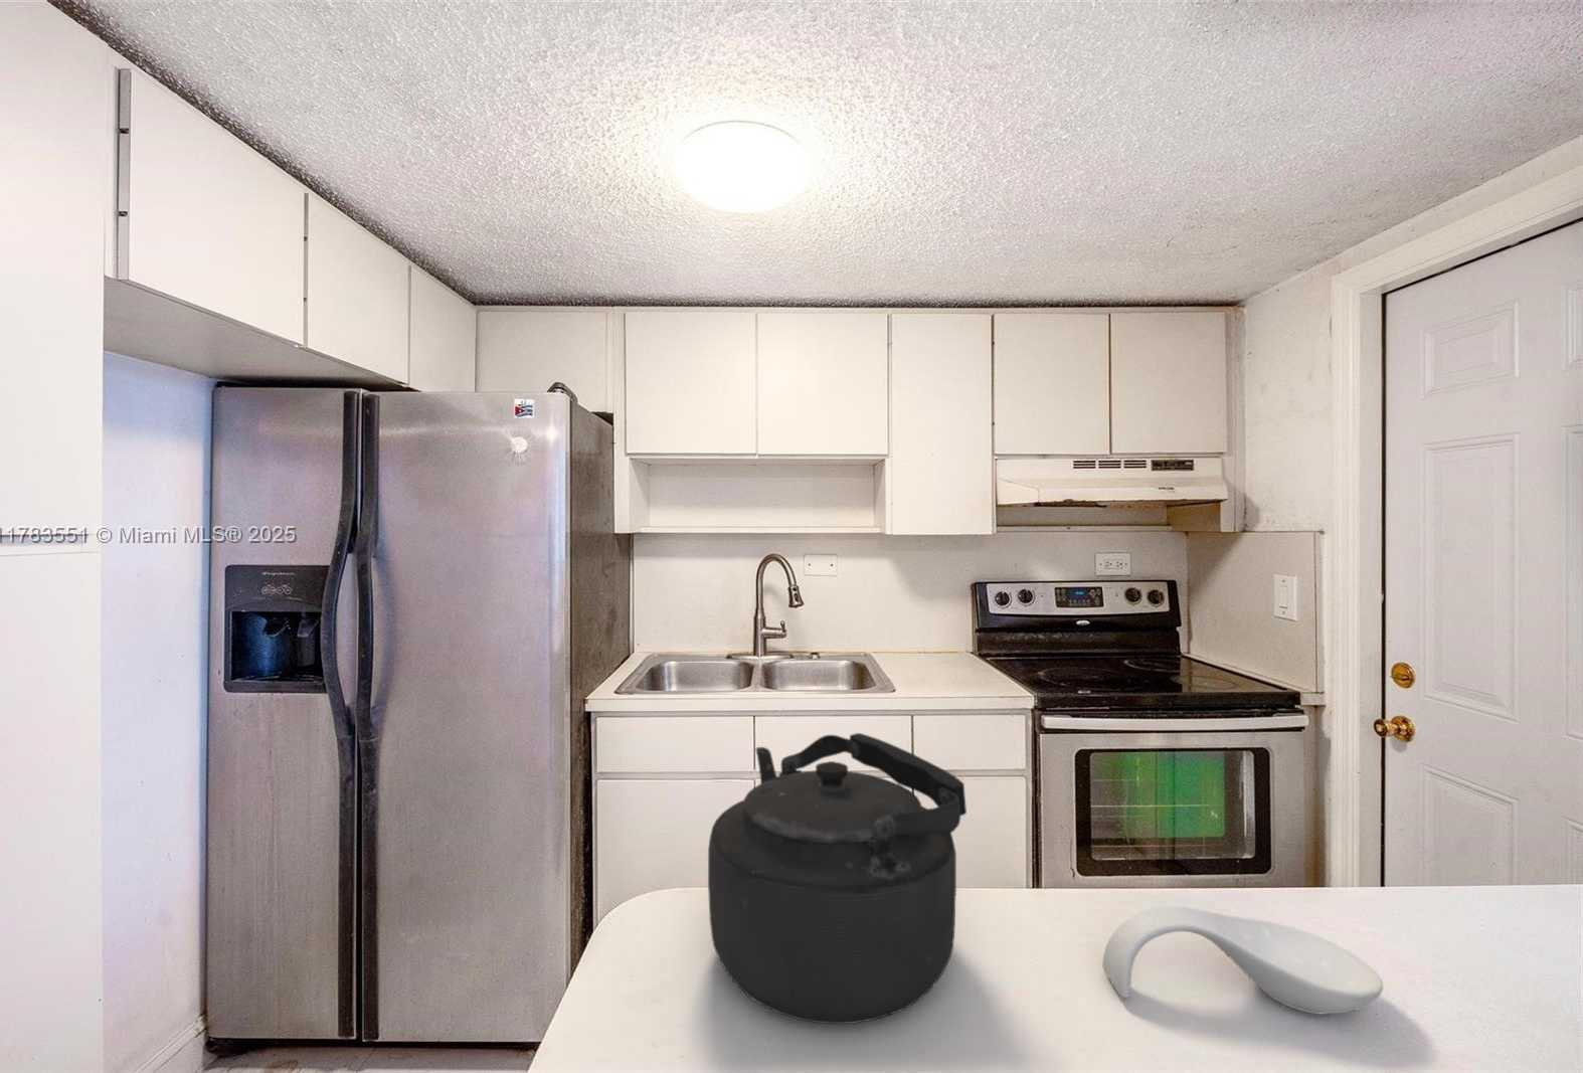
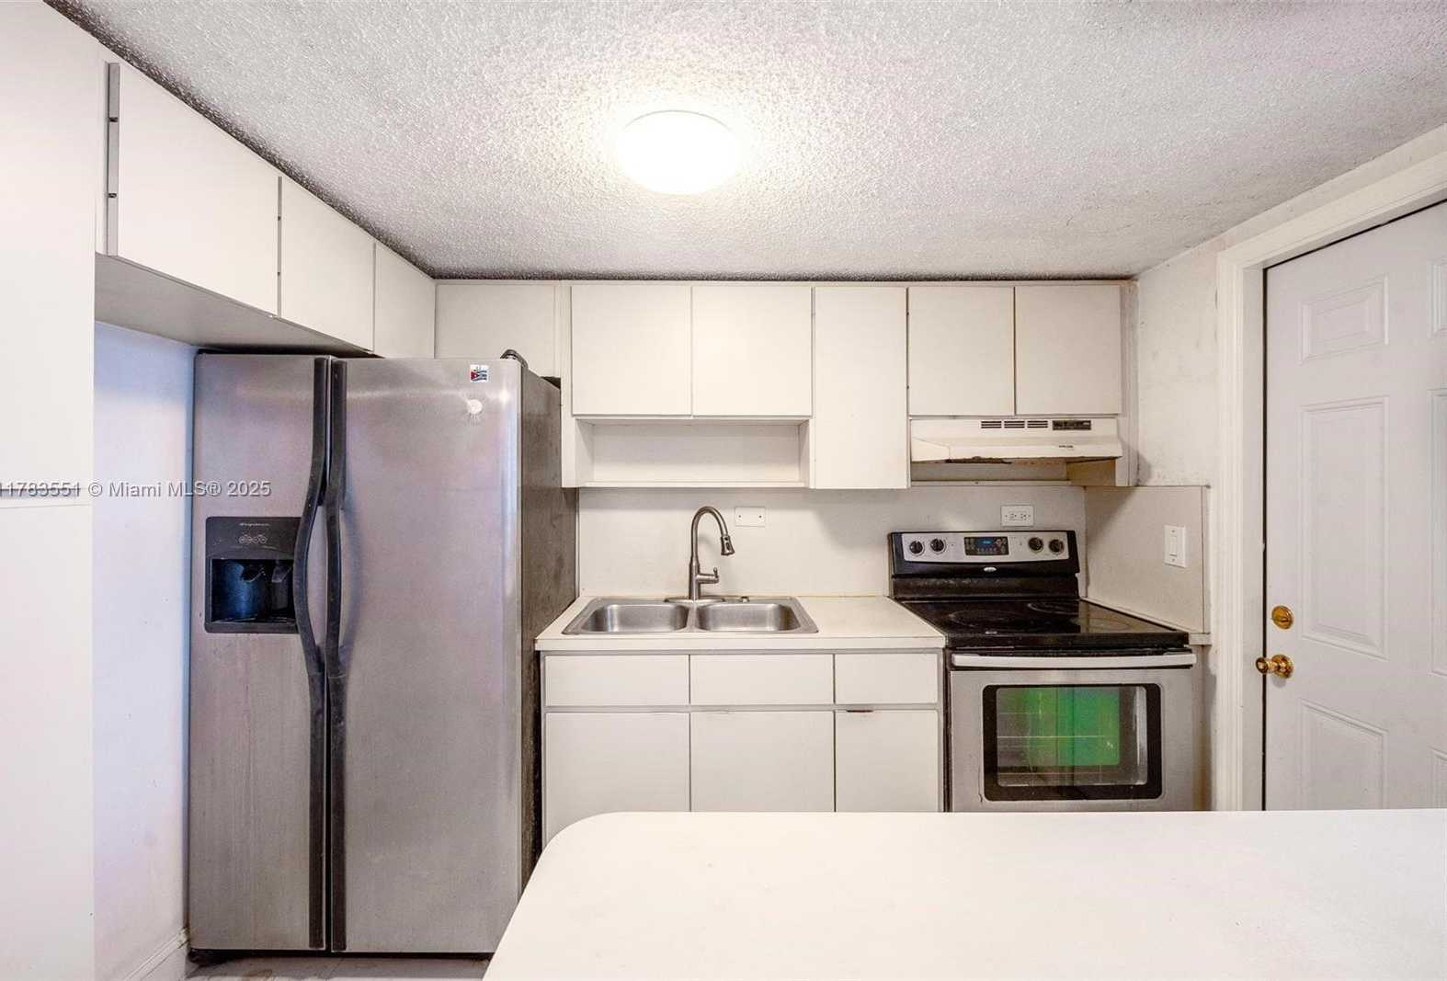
- kettle [706,732,968,1025]
- spoon rest [1102,905,1384,1014]
